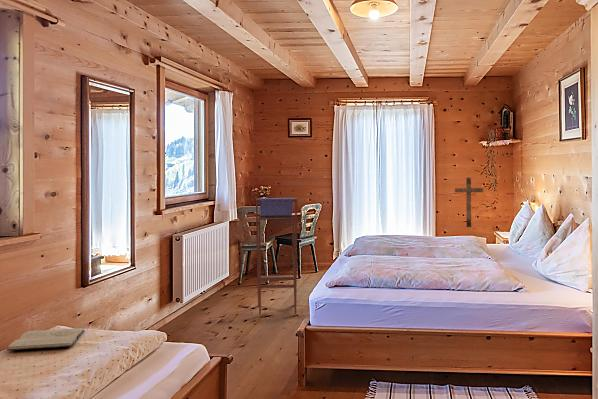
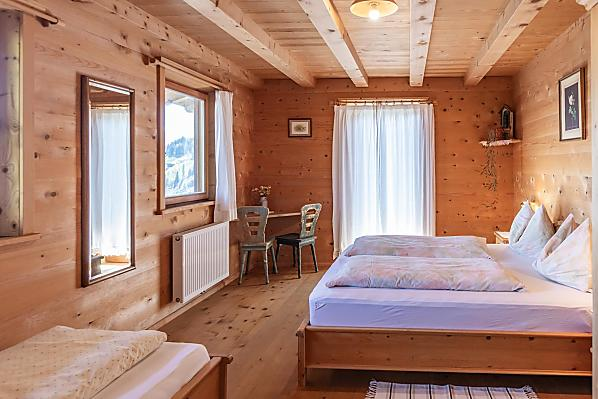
- stool [255,197,298,316]
- book [6,327,86,351]
- crucifix [454,177,484,228]
